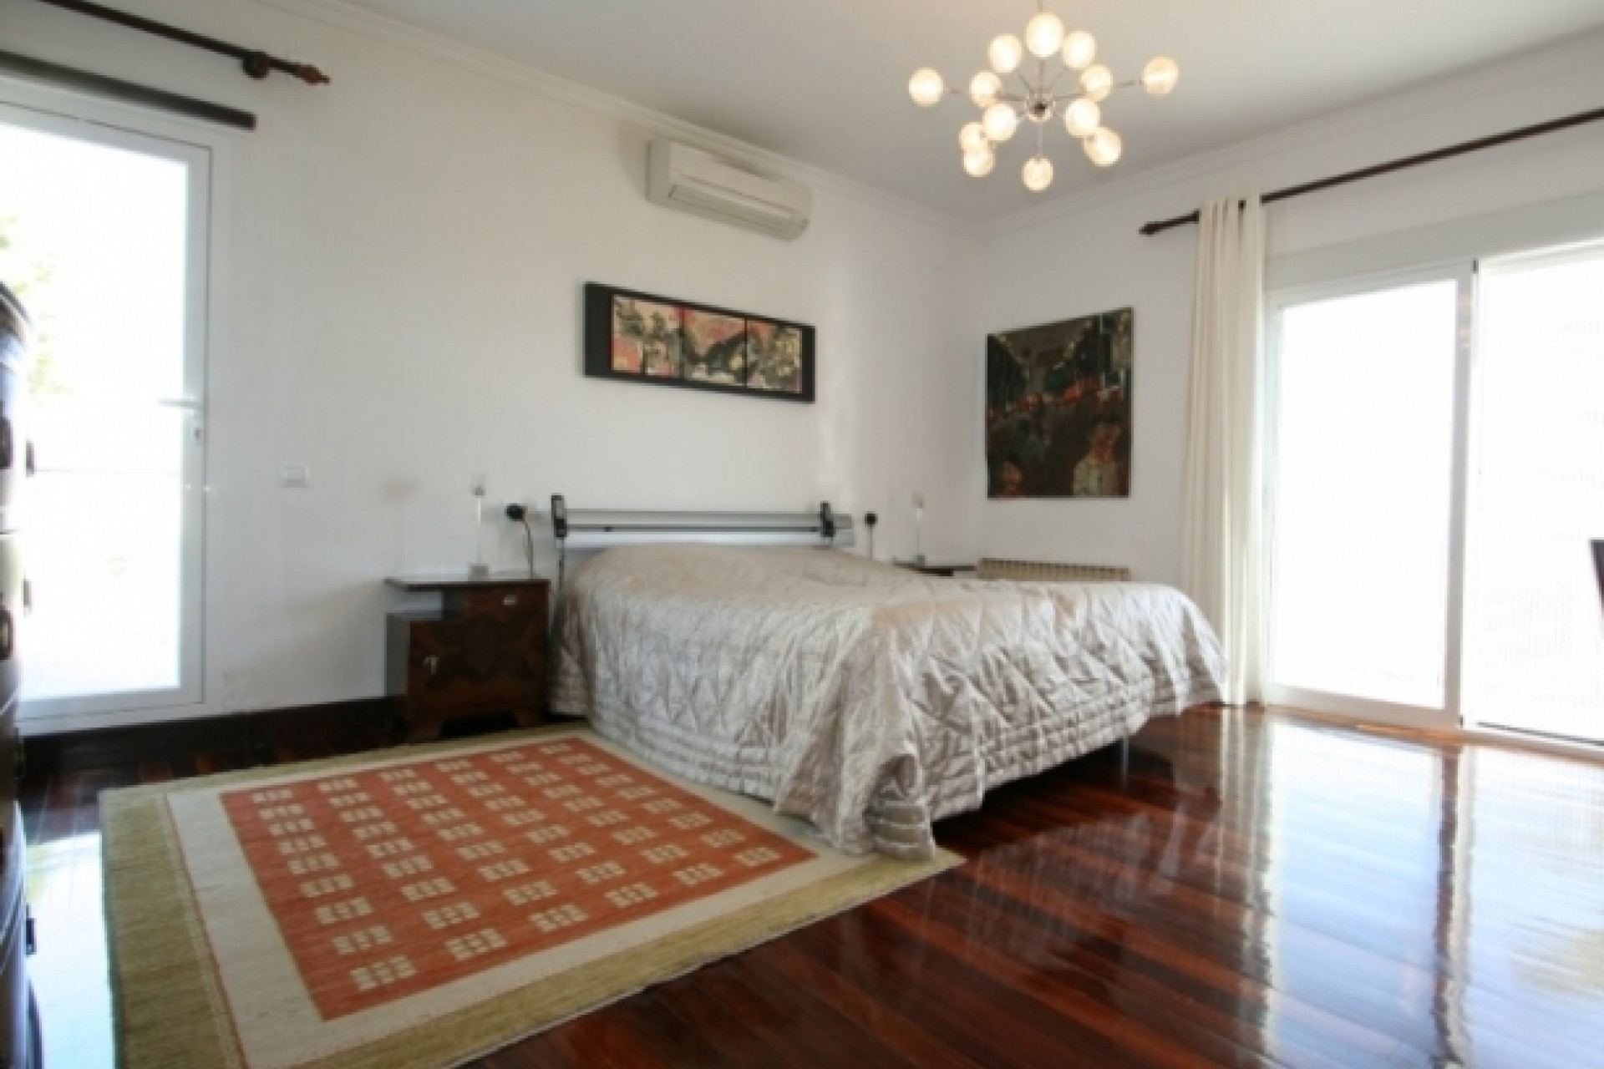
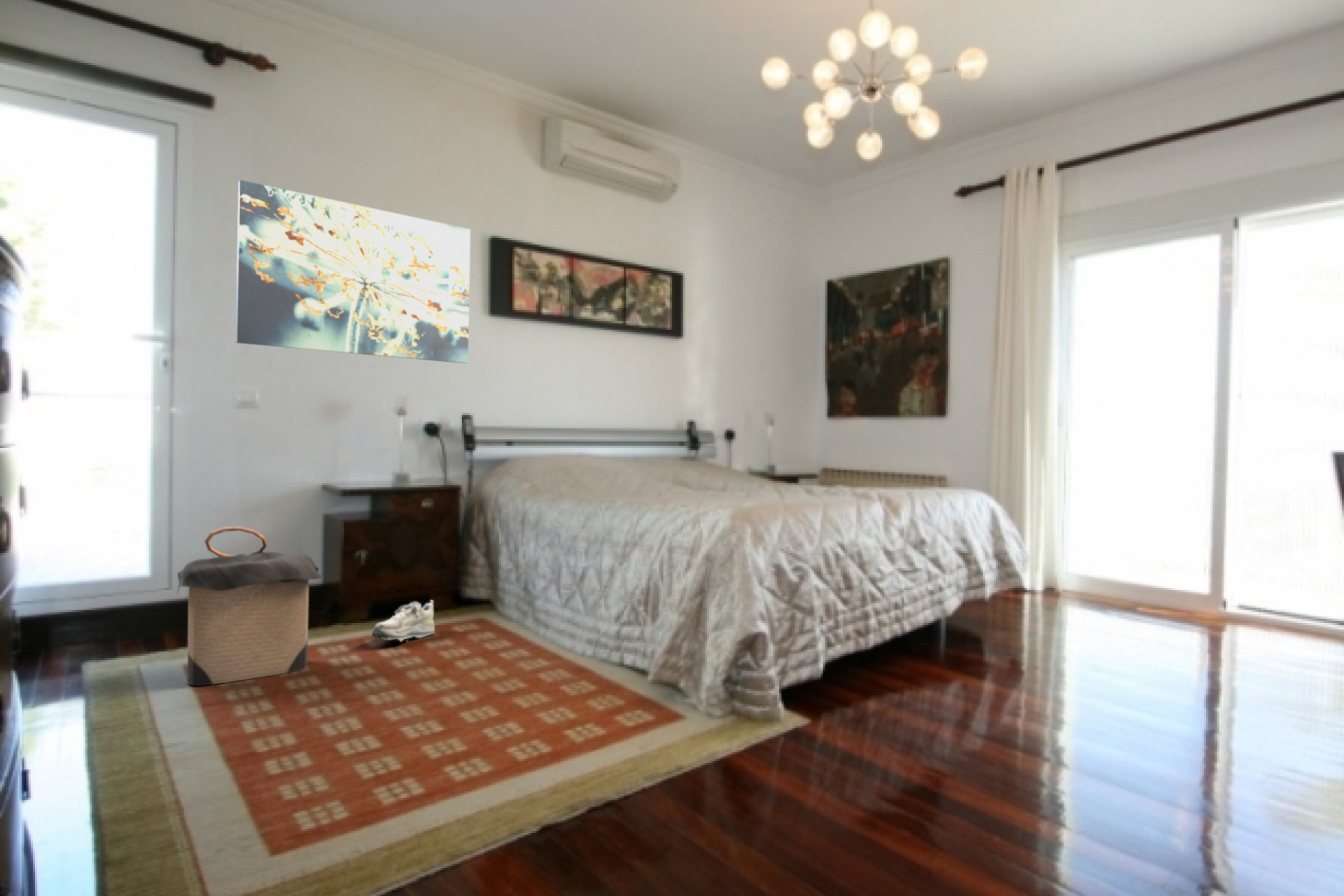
+ shoe [371,599,435,643]
+ laundry hamper [176,526,324,686]
+ wall art [235,179,471,364]
